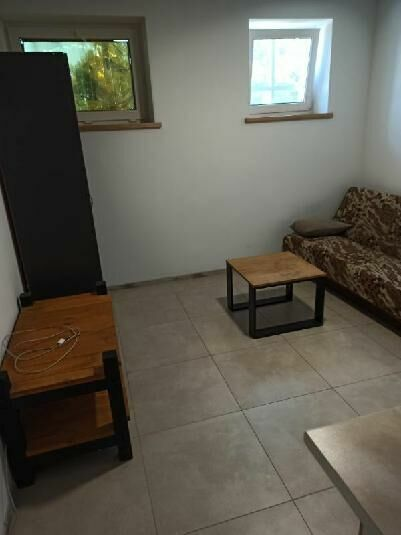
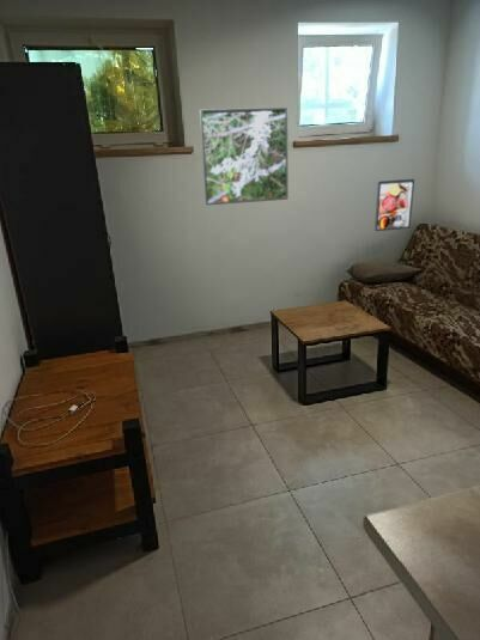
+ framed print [373,178,415,232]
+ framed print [199,106,288,206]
